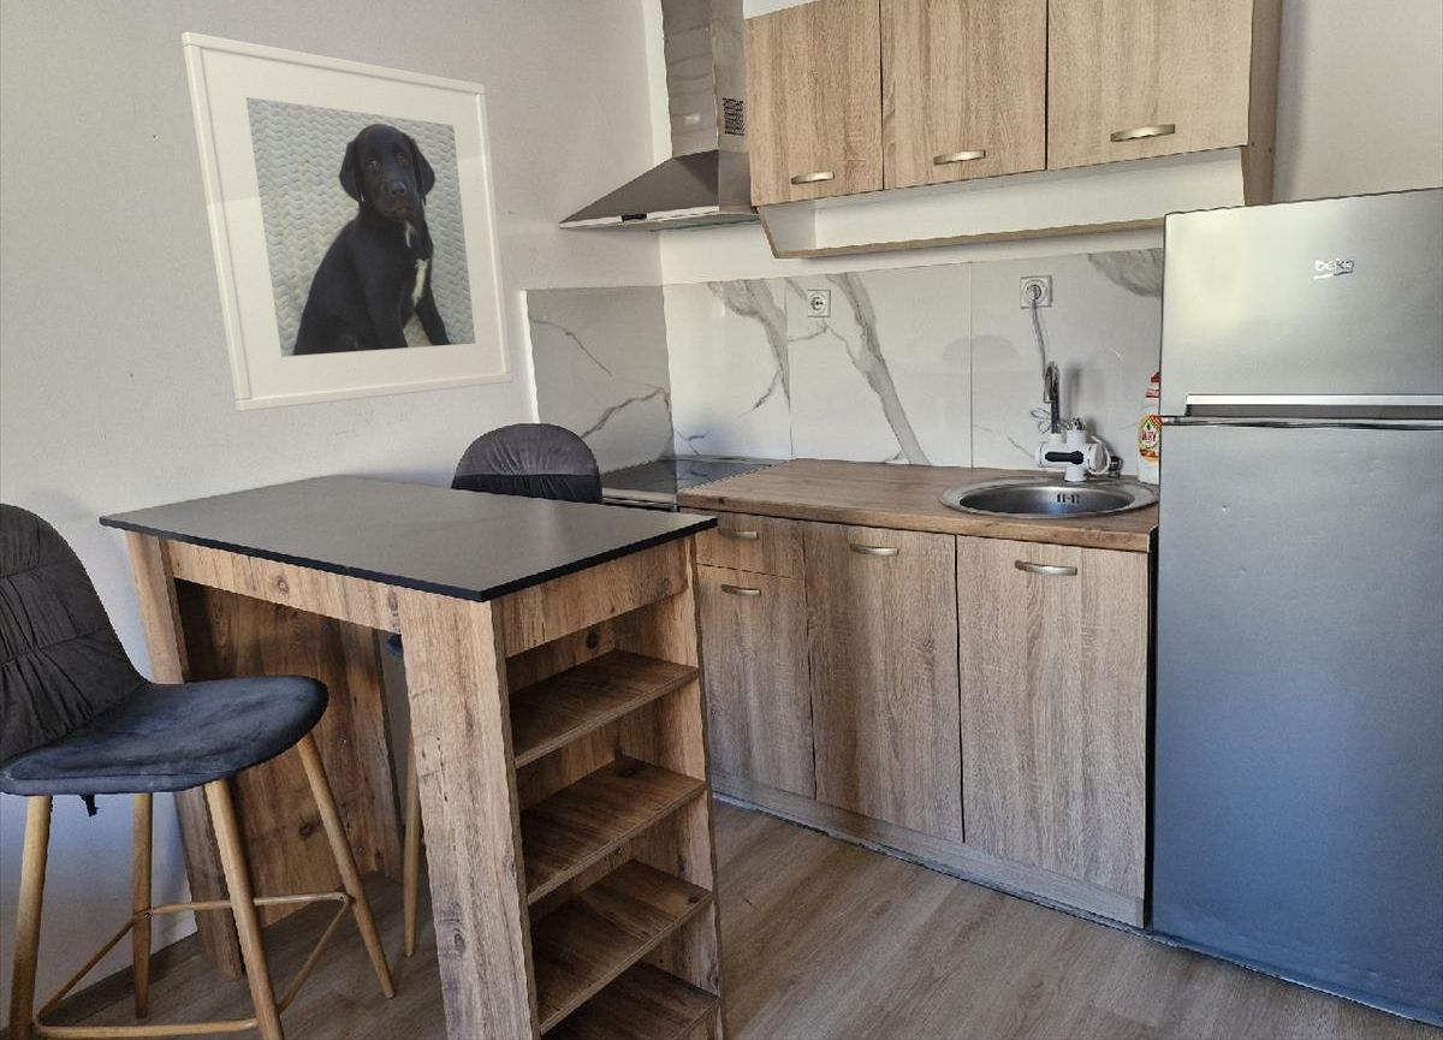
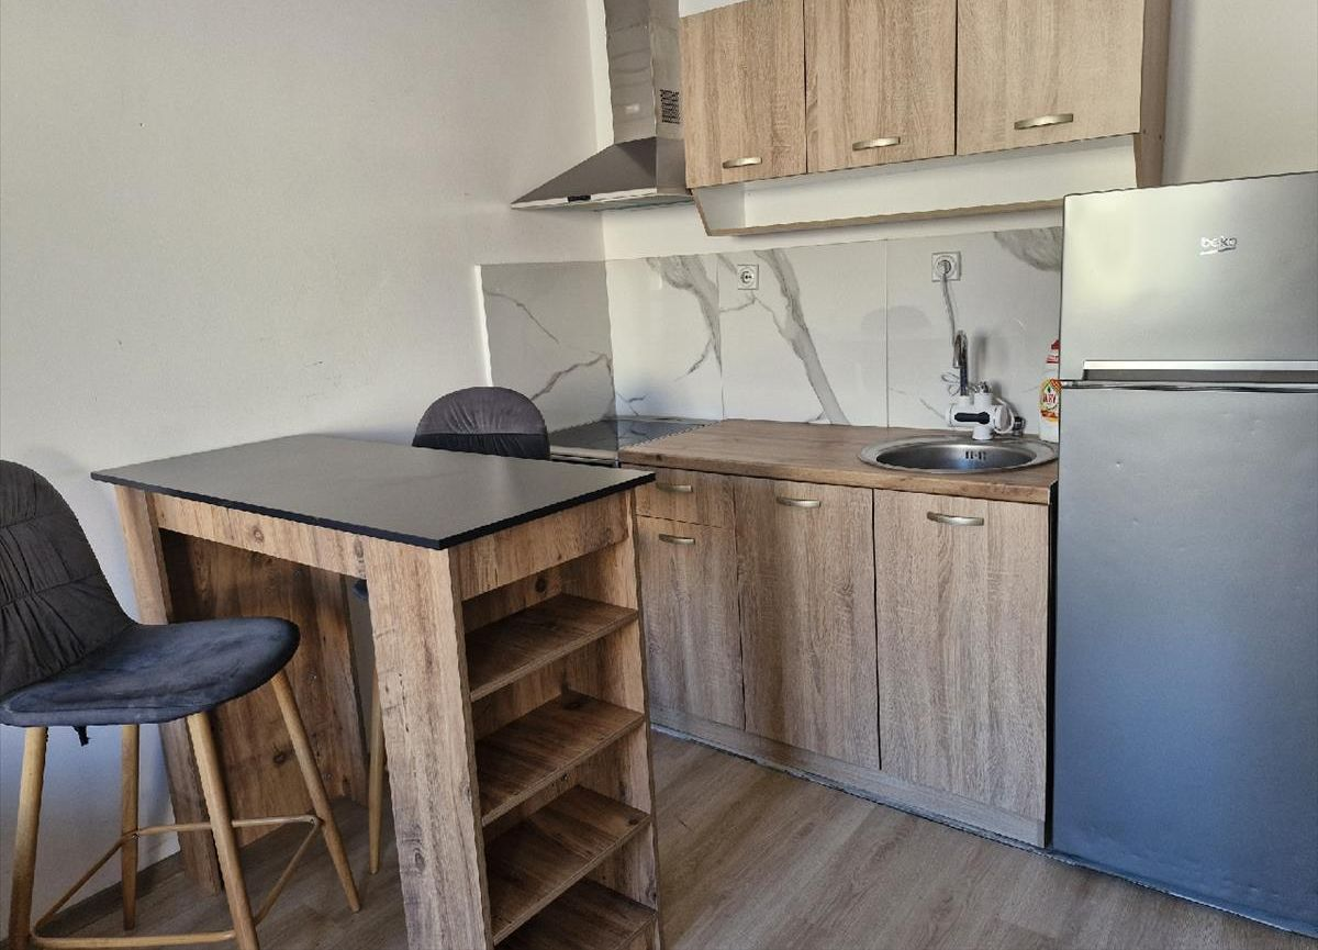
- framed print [180,31,513,412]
